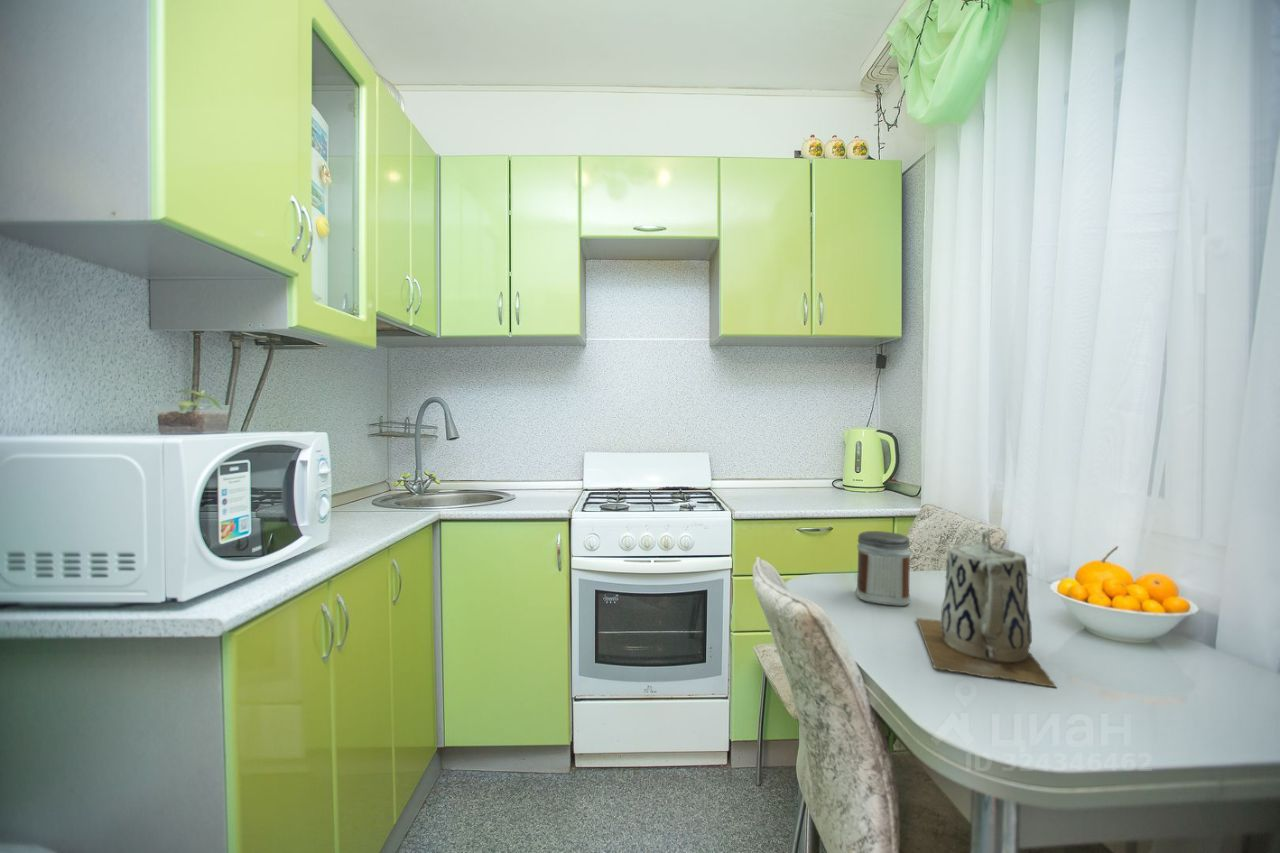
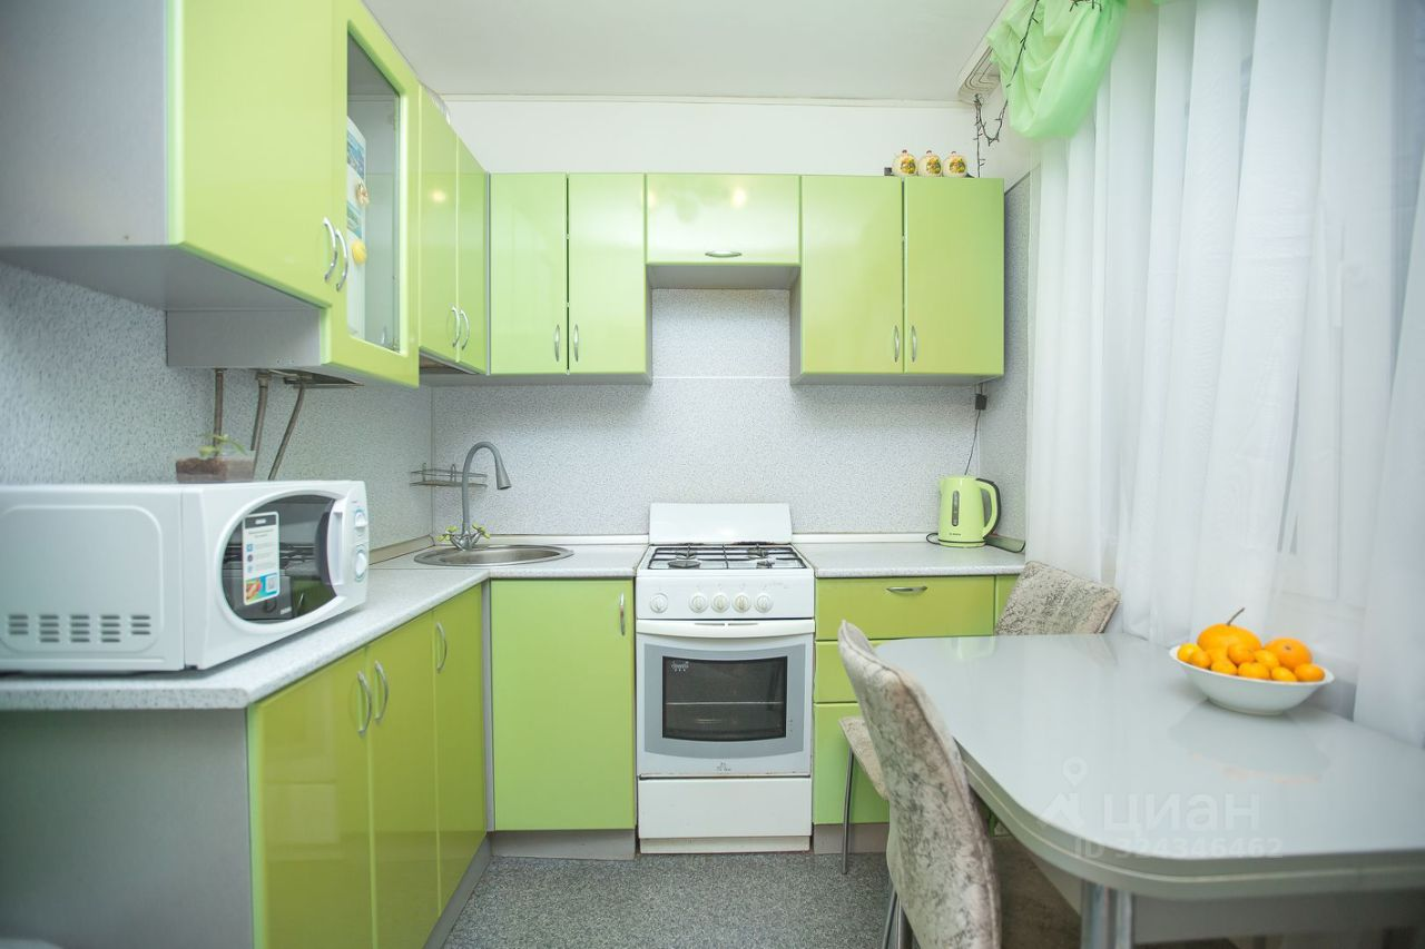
- jar [855,530,912,607]
- teapot [916,530,1058,689]
